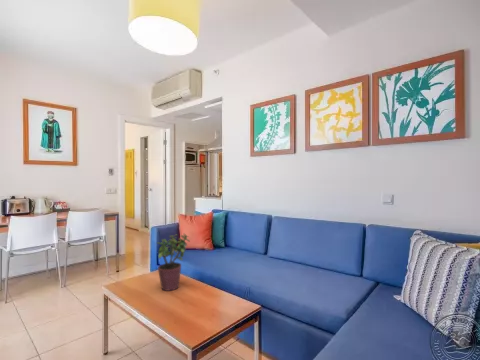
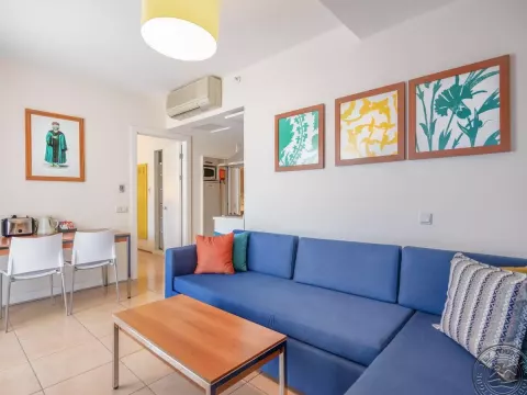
- potted plant [156,232,191,292]
